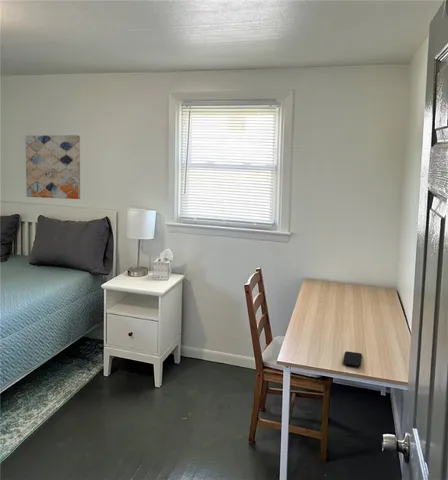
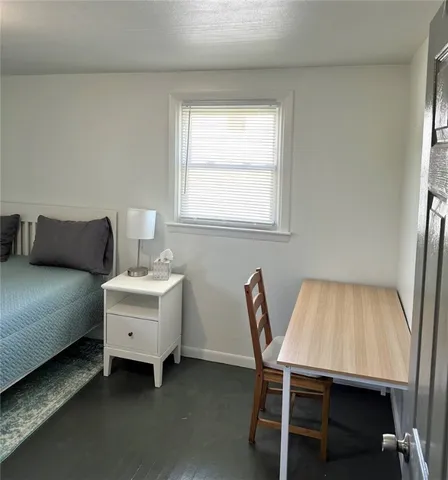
- smartphone [342,350,363,367]
- wall art [24,134,81,200]
